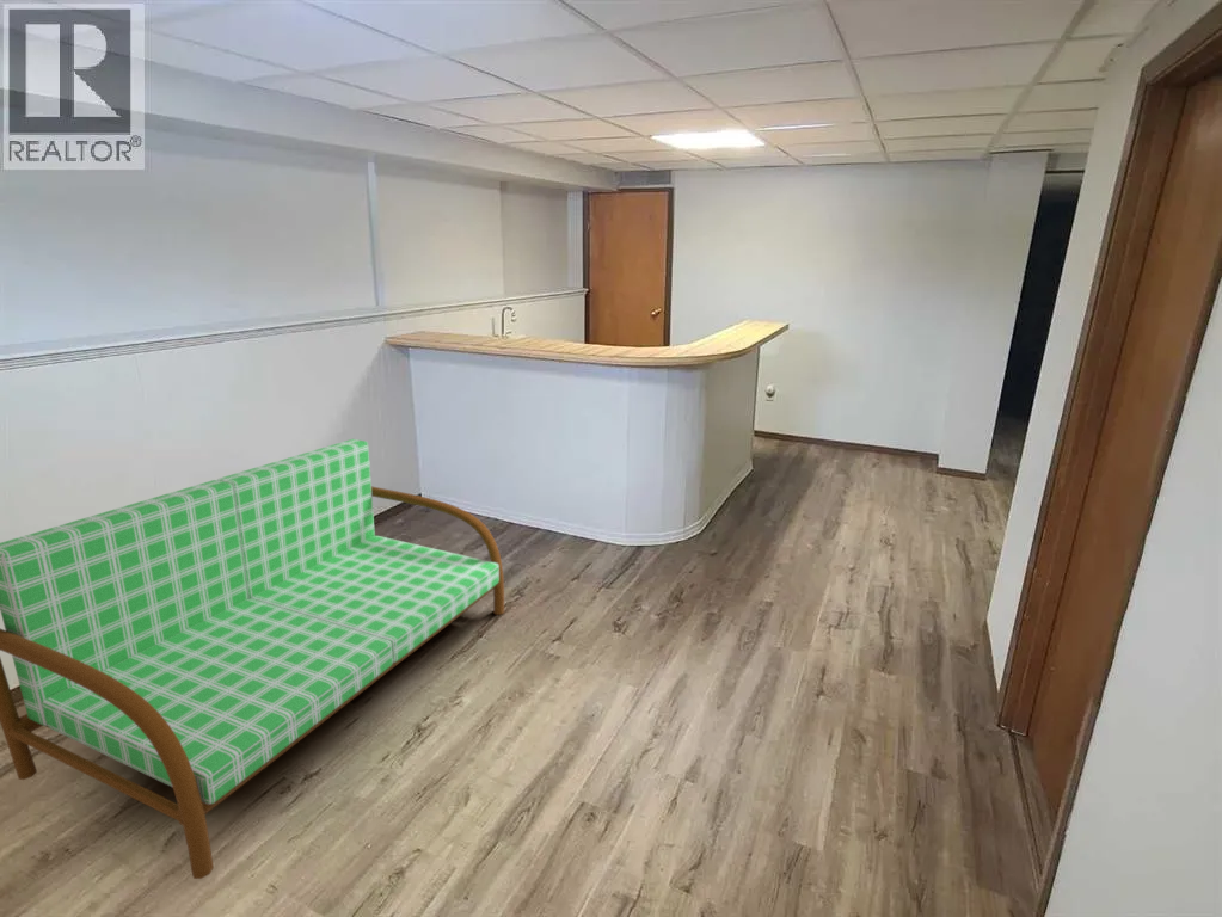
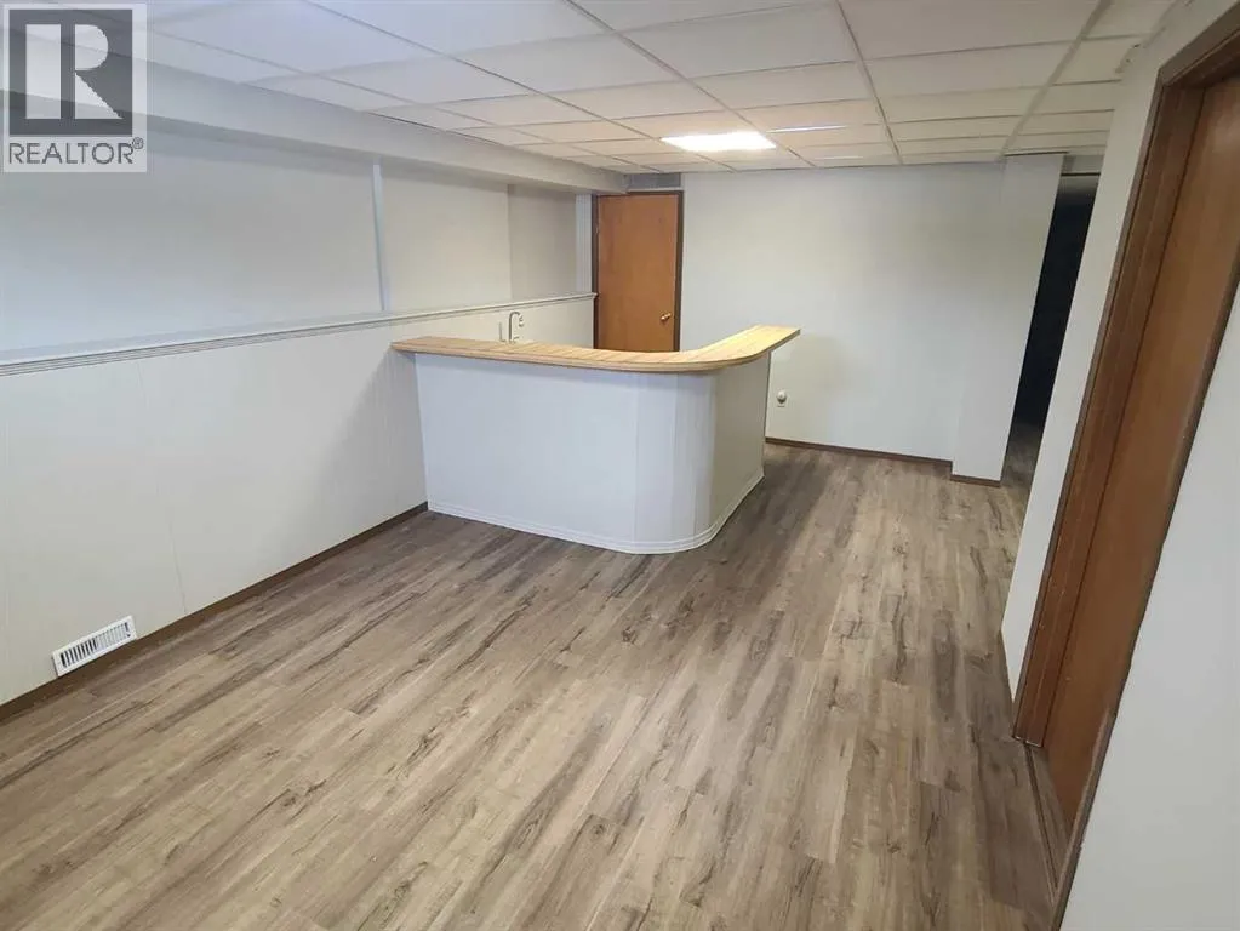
- sofa [0,438,505,880]
